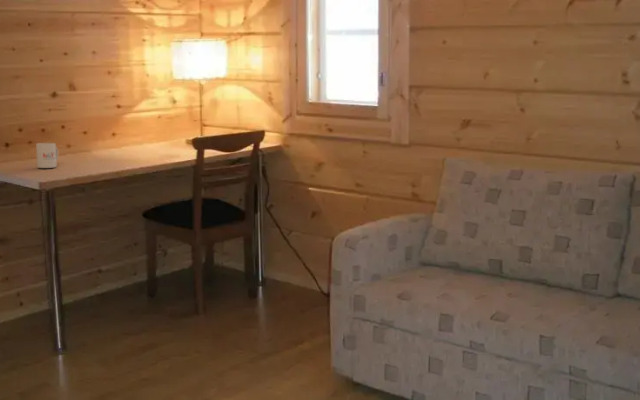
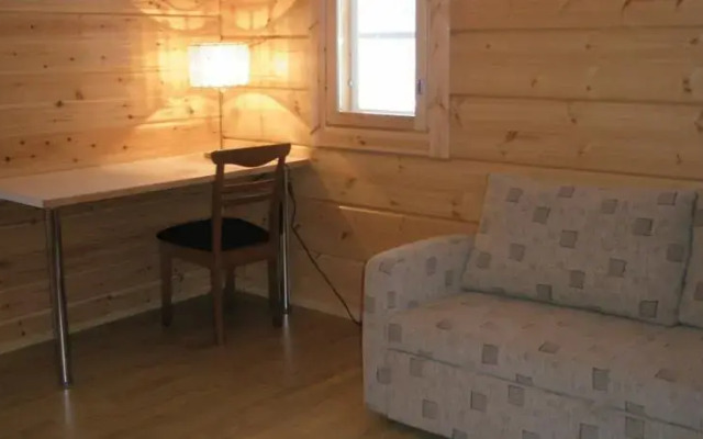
- mug [35,142,59,169]
